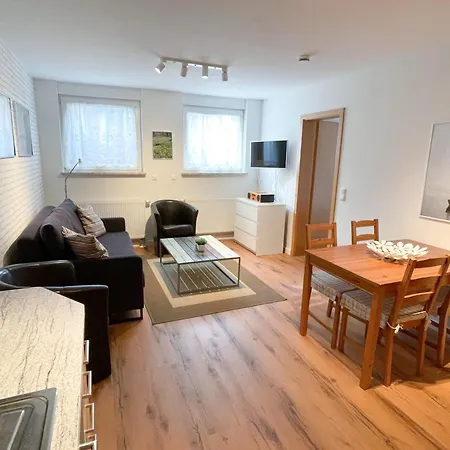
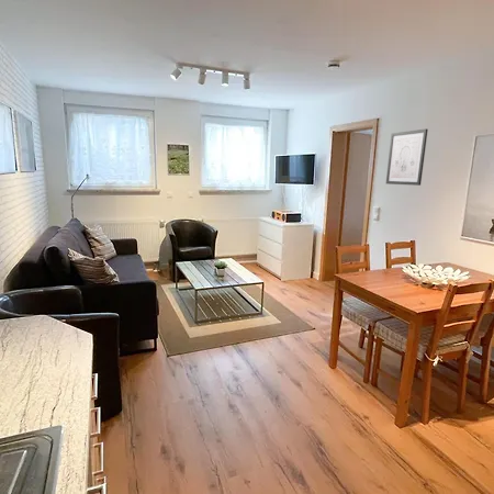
+ wall art [385,127,429,187]
